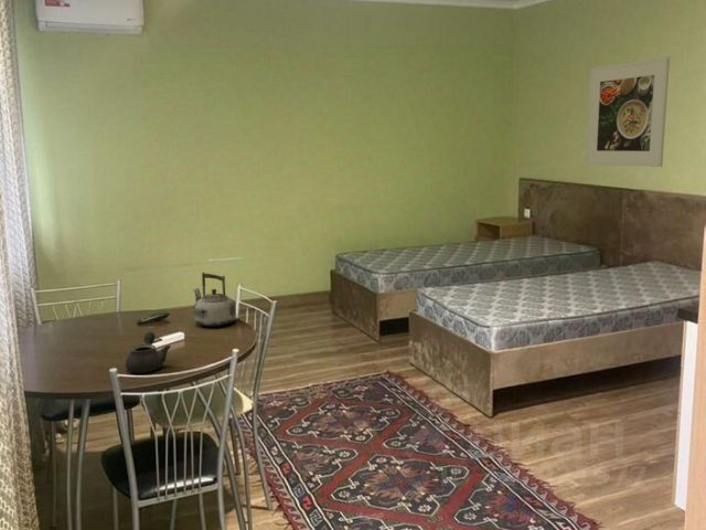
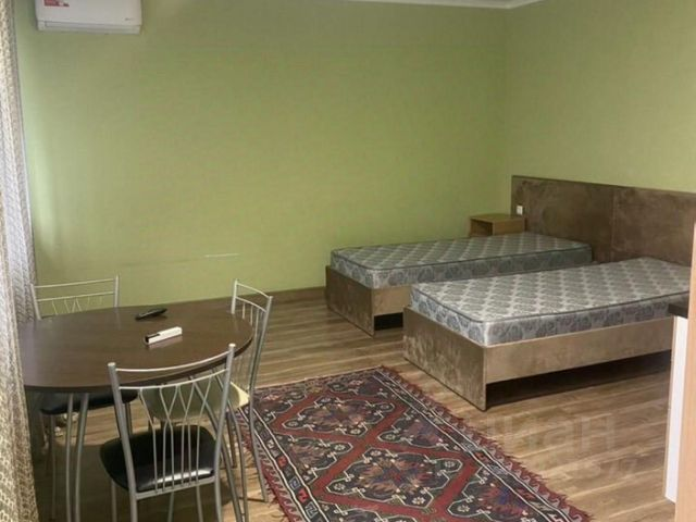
- teapot [125,331,172,373]
- kettle [192,272,237,328]
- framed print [586,56,671,168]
